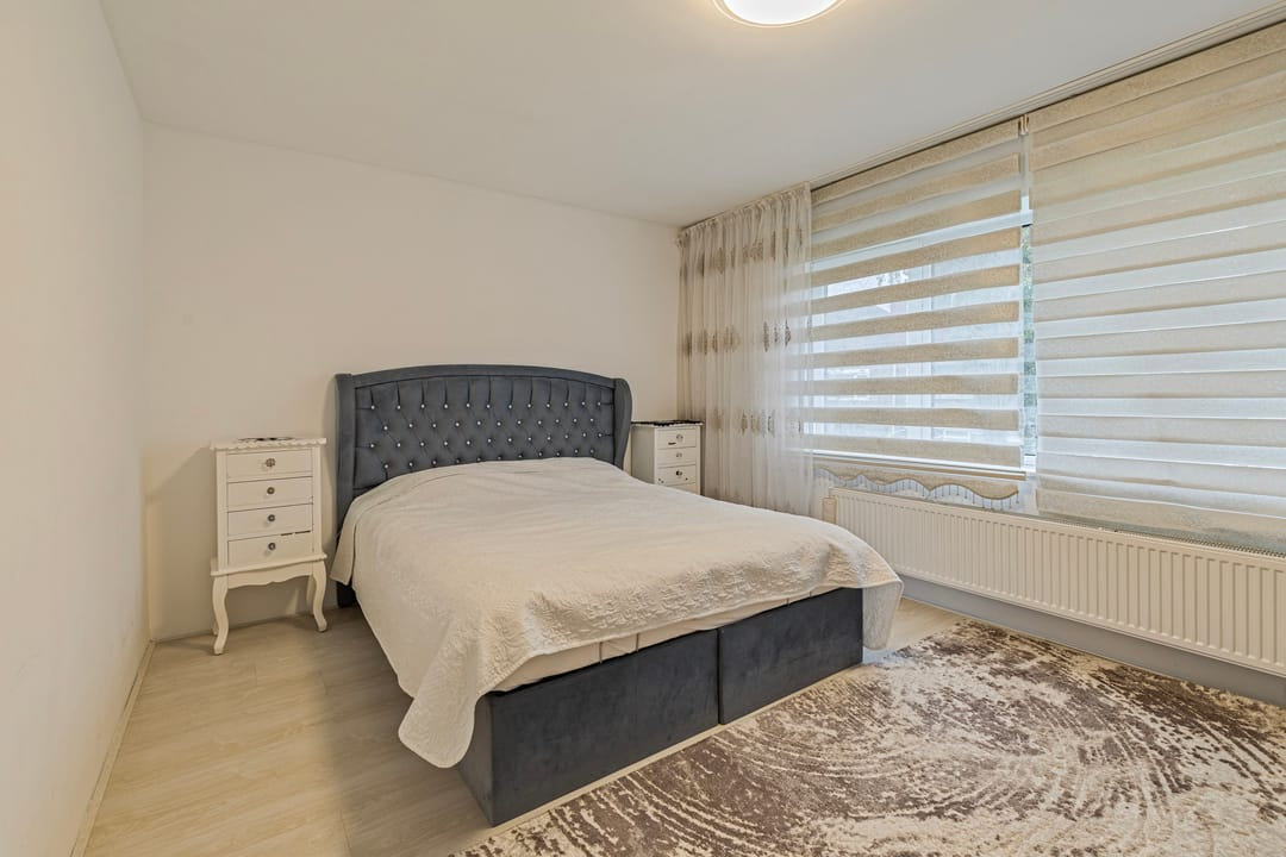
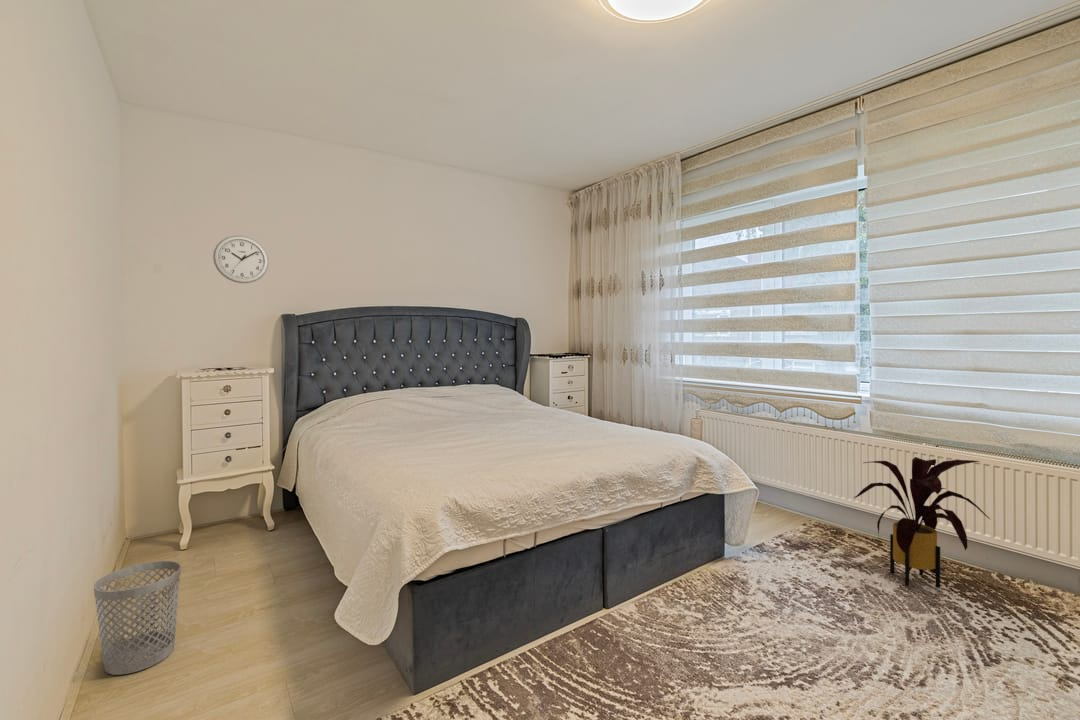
+ wastebasket [93,560,182,676]
+ house plant [853,456,992,589]
+ wall clock [212,235,270,284]
